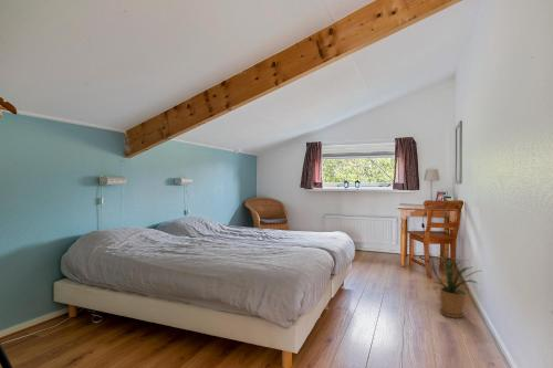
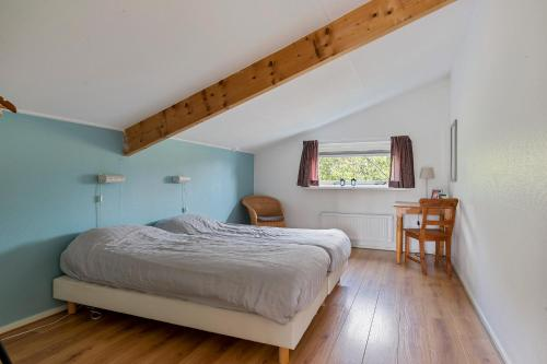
- house plant [430,255,481,319]
